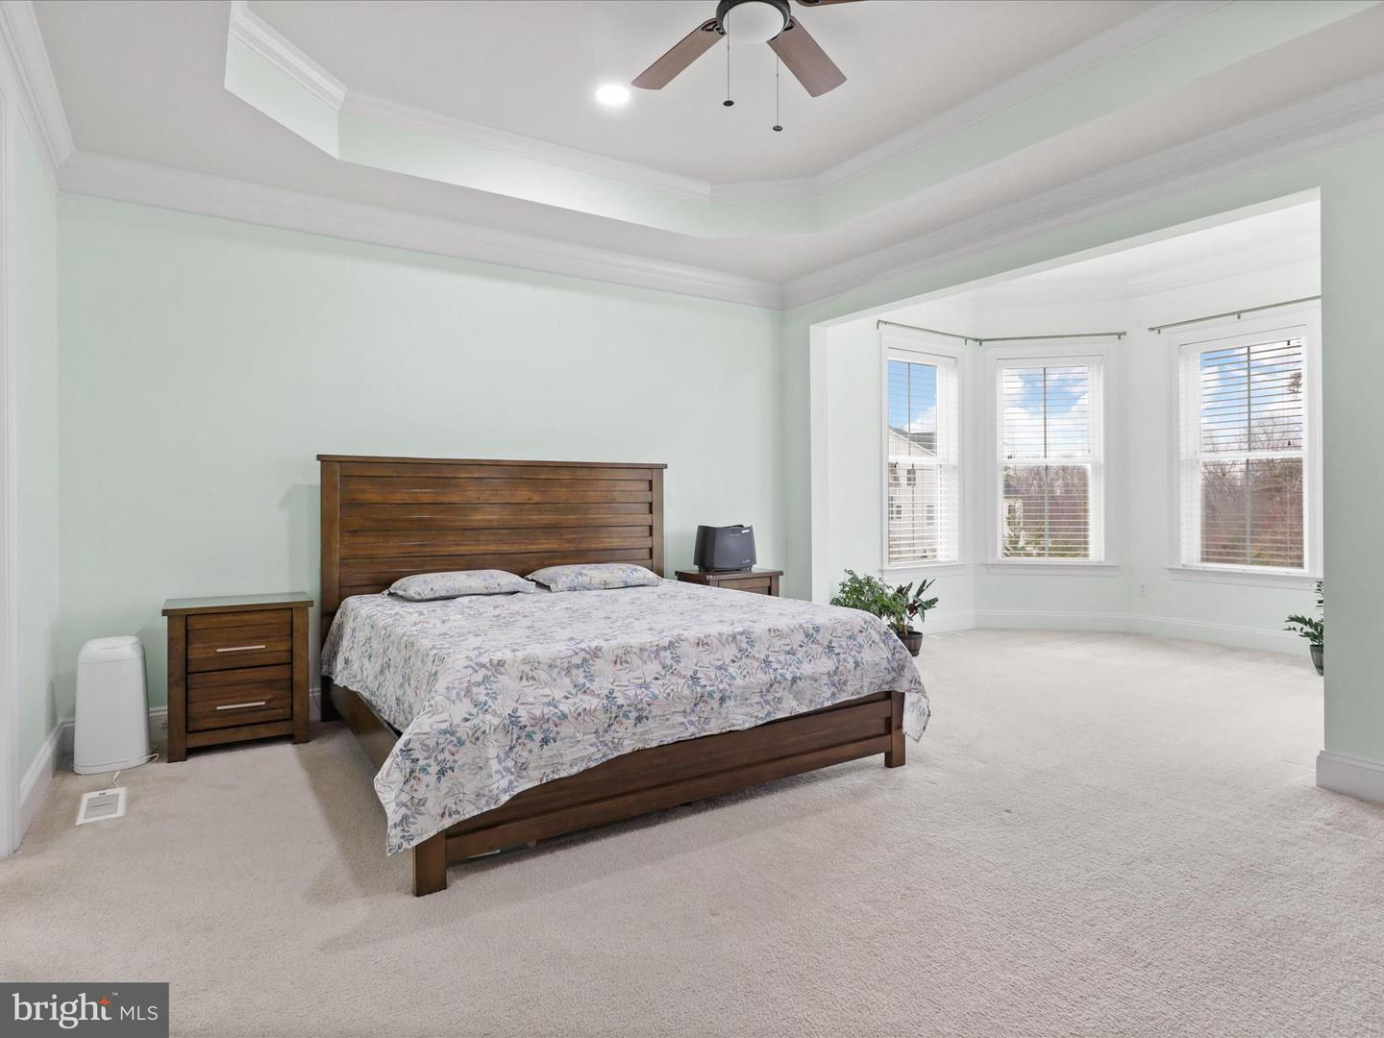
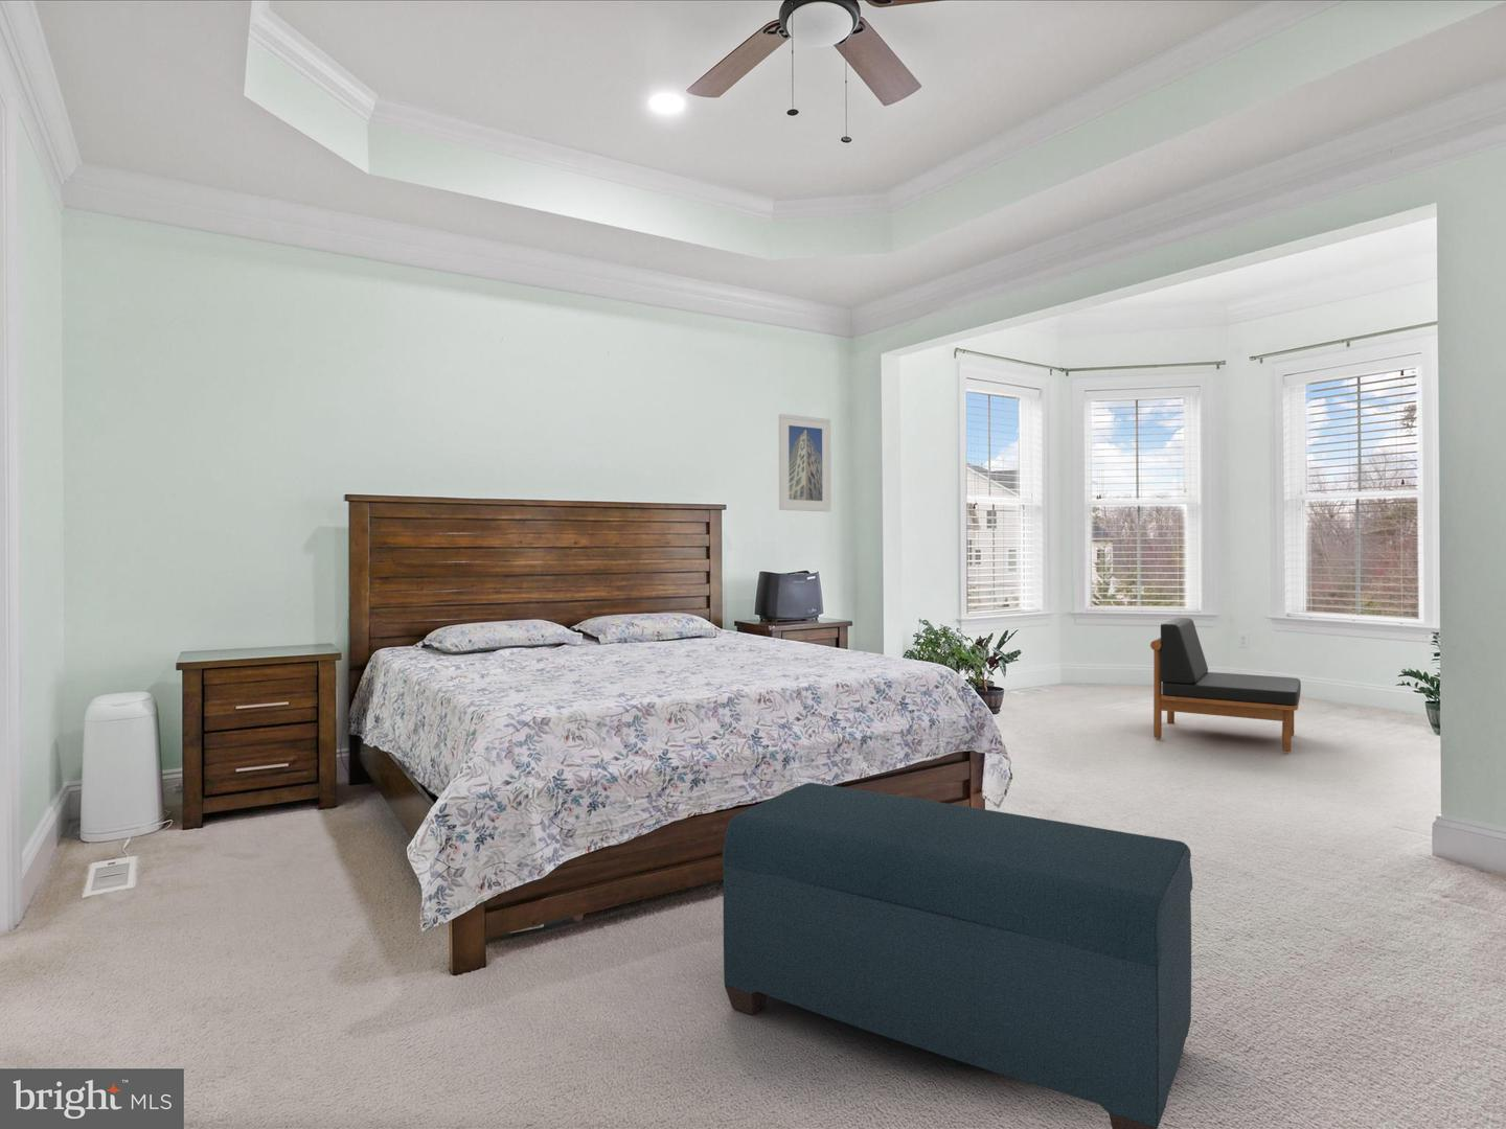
+ bench [722,782,1193,1129]
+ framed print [778,413,832,512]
+ armless chair [1149,617,1302,753]
